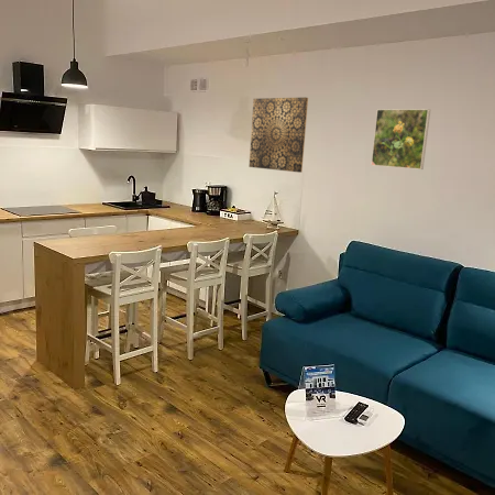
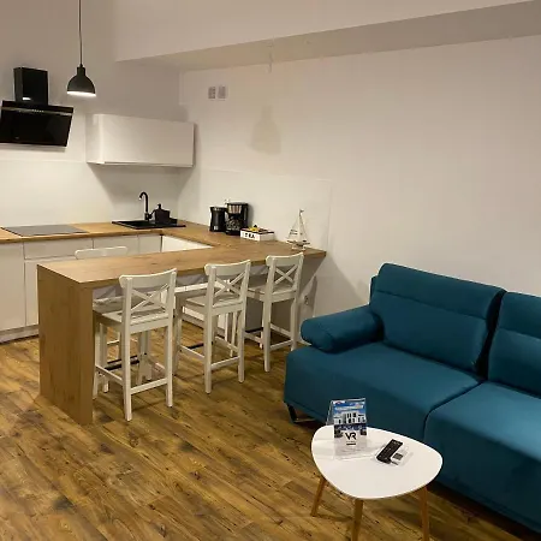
- wall art [248,97,309,174]
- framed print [370,108,431,170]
